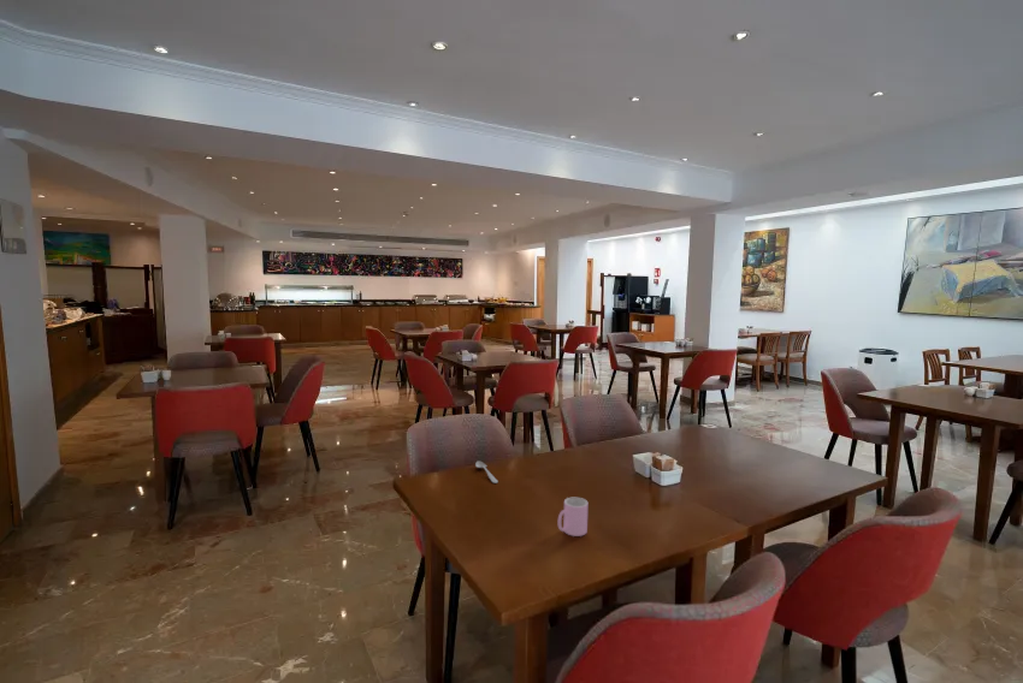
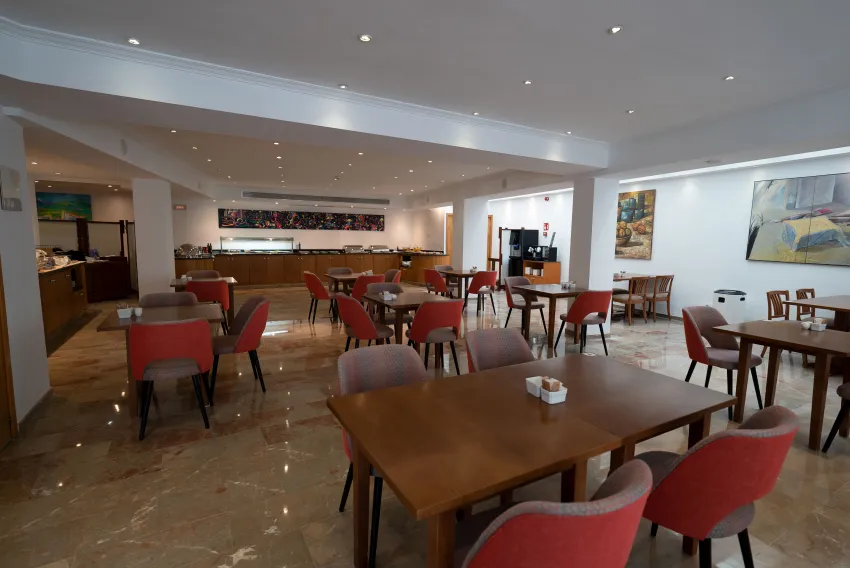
- cup [557,497,589,538]
- spoon [474,459,499,485]
